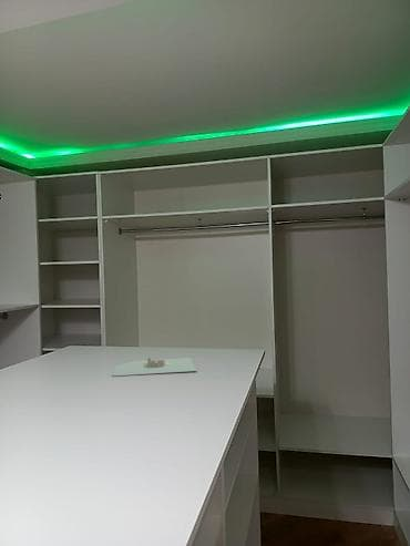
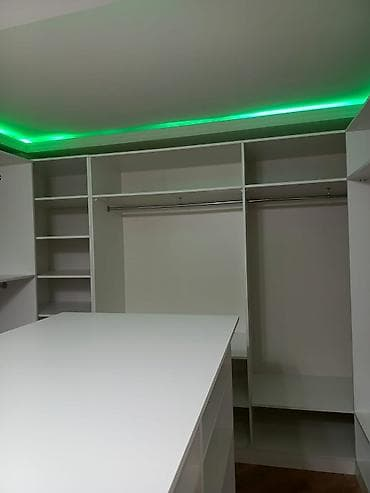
- architectural model [111,357,197,378]
